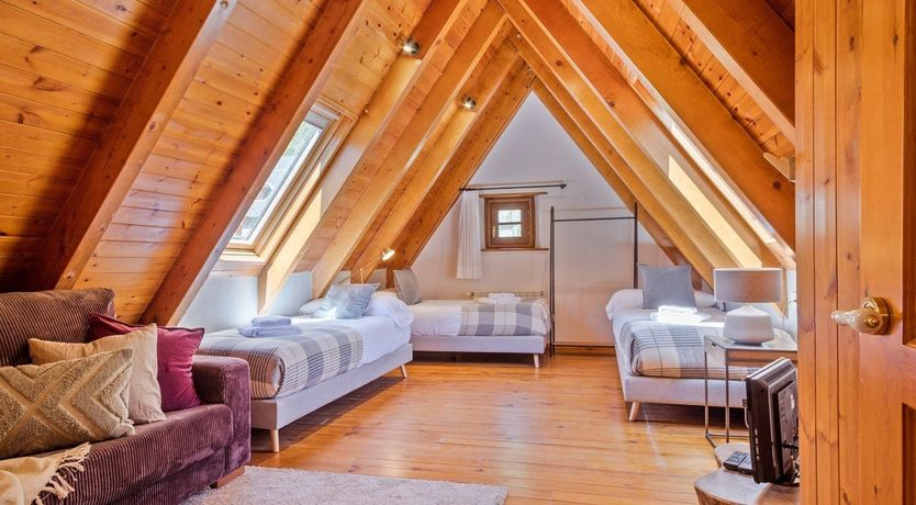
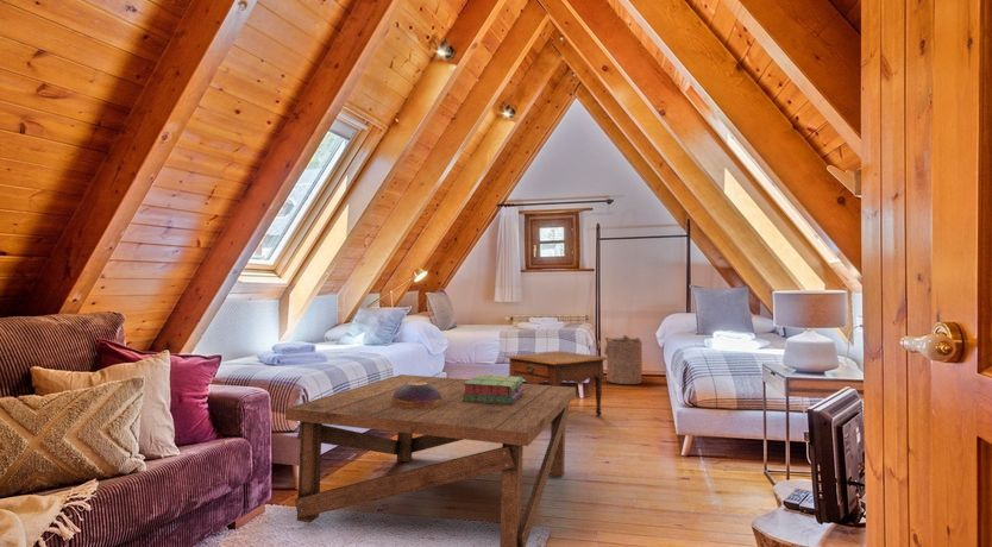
+ stack of books [462,373,523,404]
+ laundry hamper [603,334,643,385]
+ decorative bowl [390,382,442,409]
+ coffee table [284,373,577,547]
+ side table [506,350,608,419]
